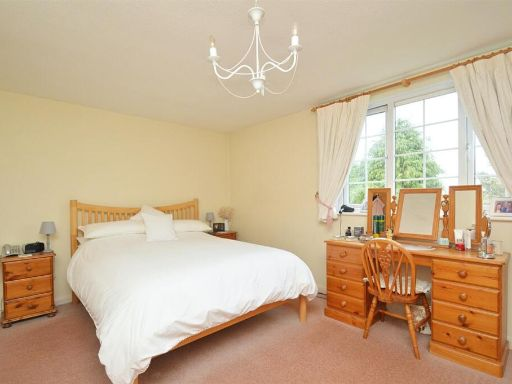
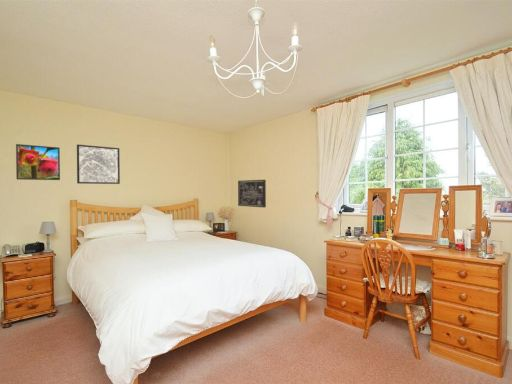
+ wall art [76,144,121,185]
+ wall art [237,179,267,208]
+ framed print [15,143,61,181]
